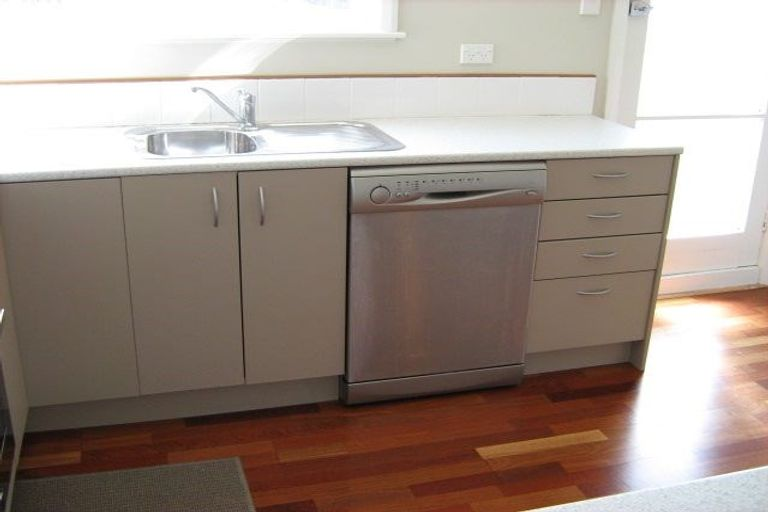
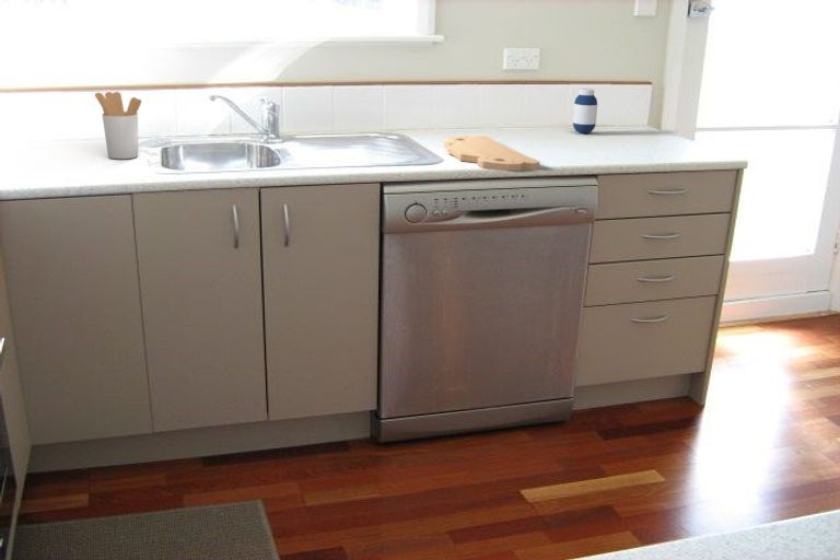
+ medicine bottle [572,88,598,135]
+ utensil holder [94,91,142,160]
+ cutting board [443,135,540,172]
